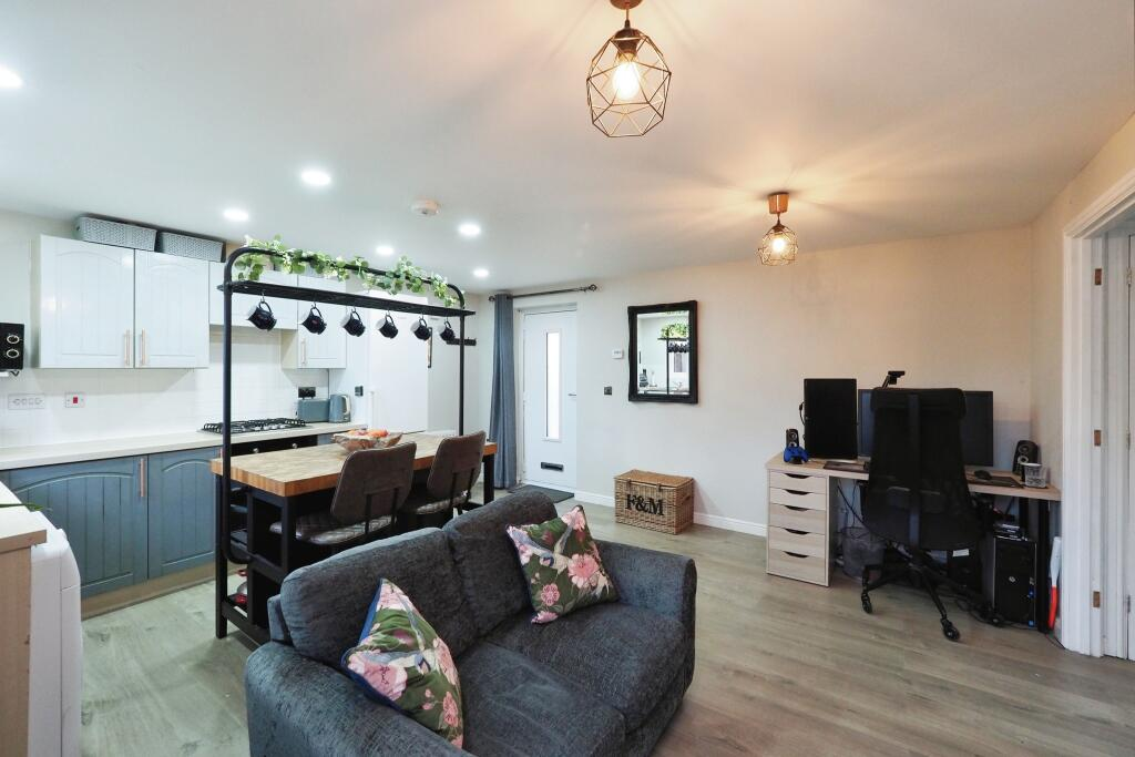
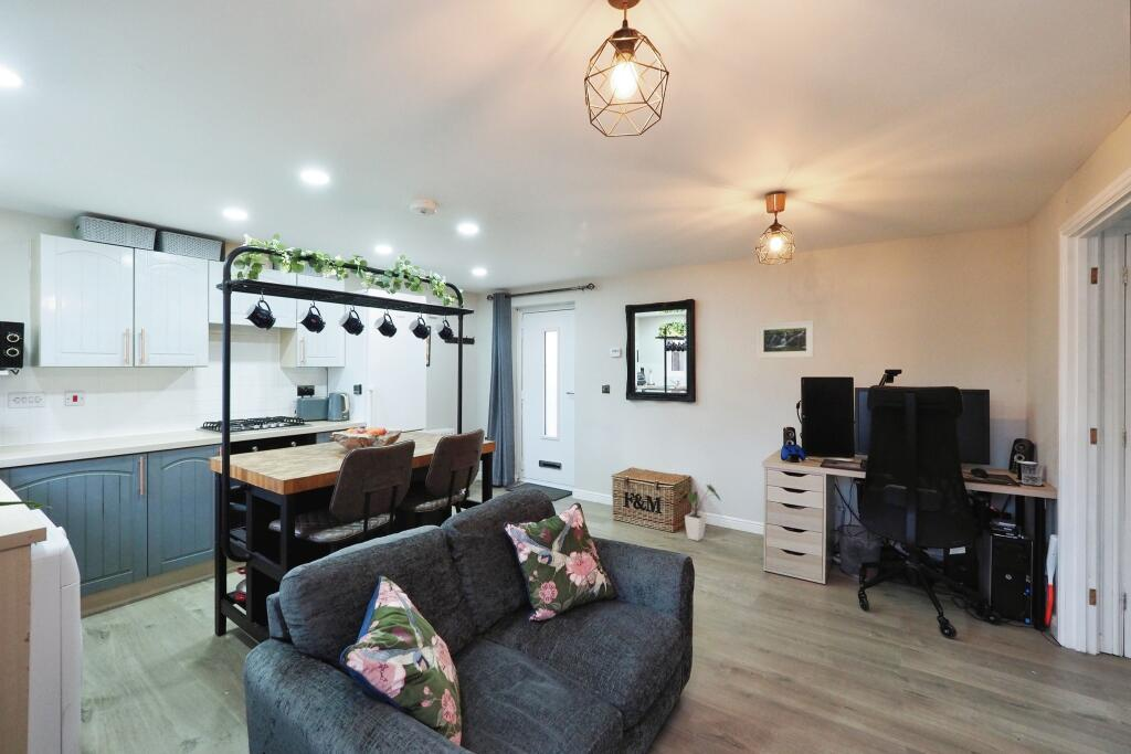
+ house plant [670,476,722,542]
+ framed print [755,320,815,360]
